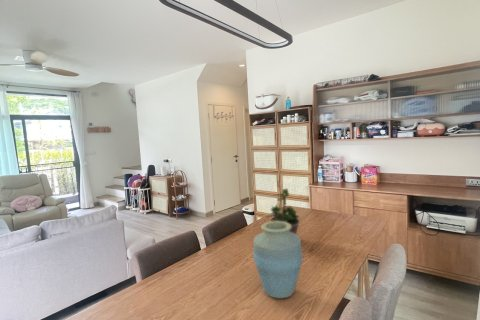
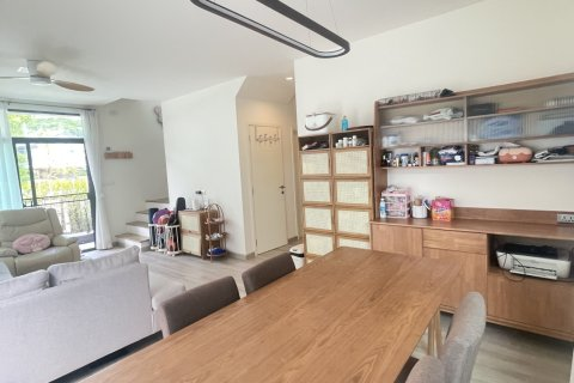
- vase [252,220,304,299]
- potted plant [265,188,301,235]
